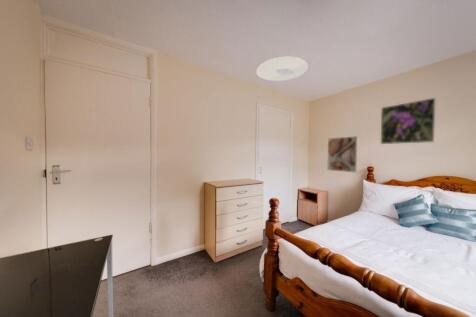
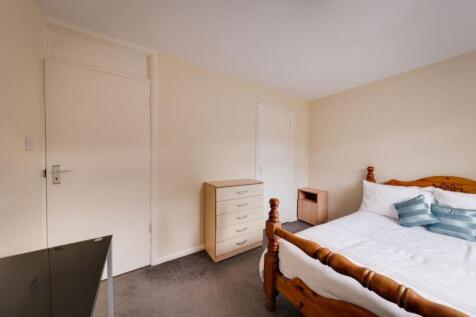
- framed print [380,97,436,145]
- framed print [327,135,358,173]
- ceiling light [255,56,309,82]
